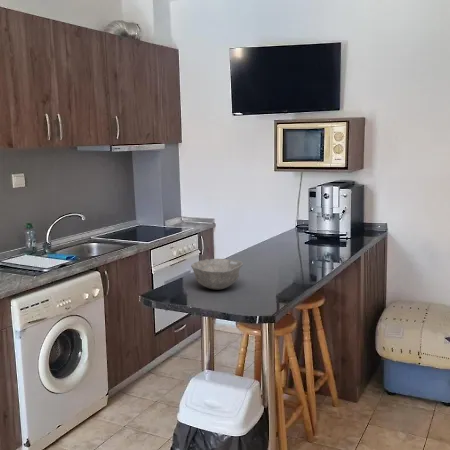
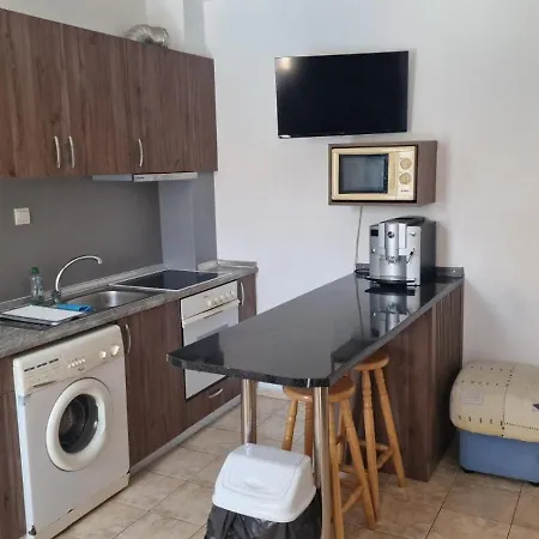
- bowl [190,258,244,291]
